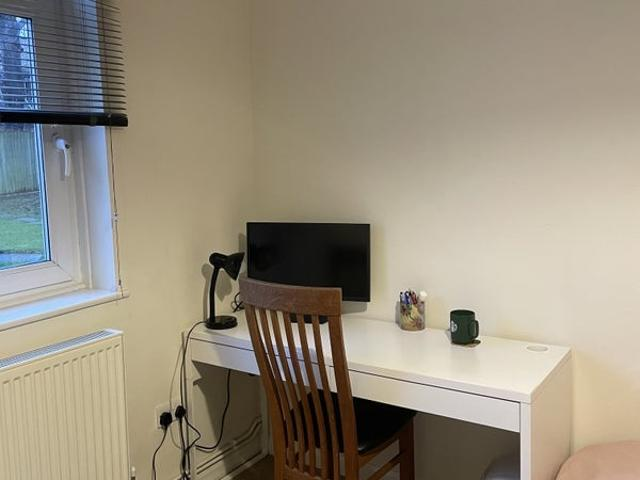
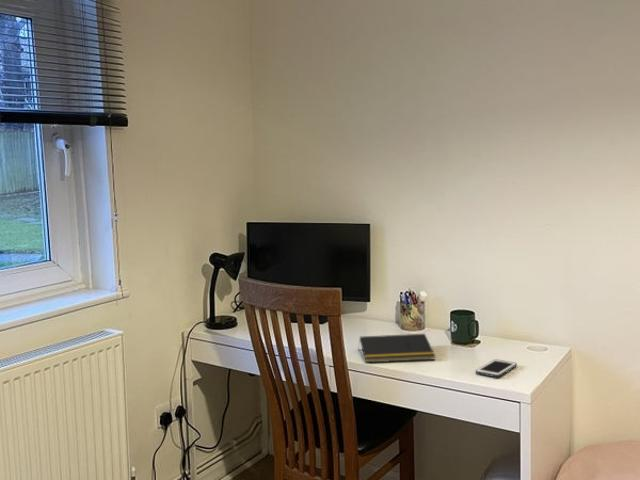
+ notepad [357,333,436,364]
+ cell phone [475,358,518,378]
